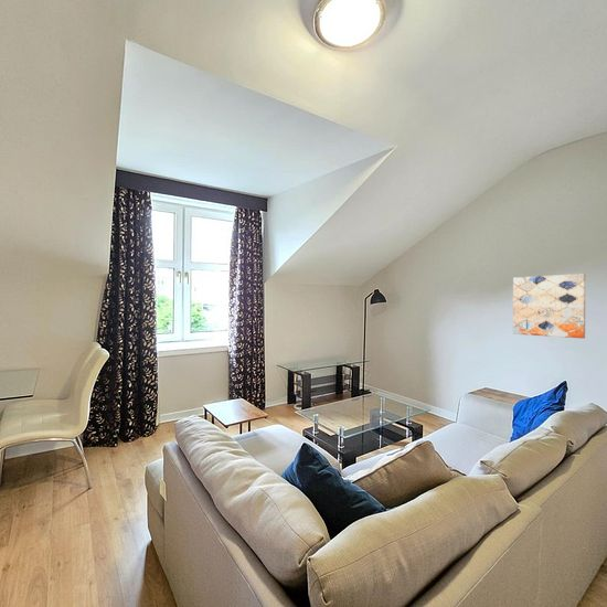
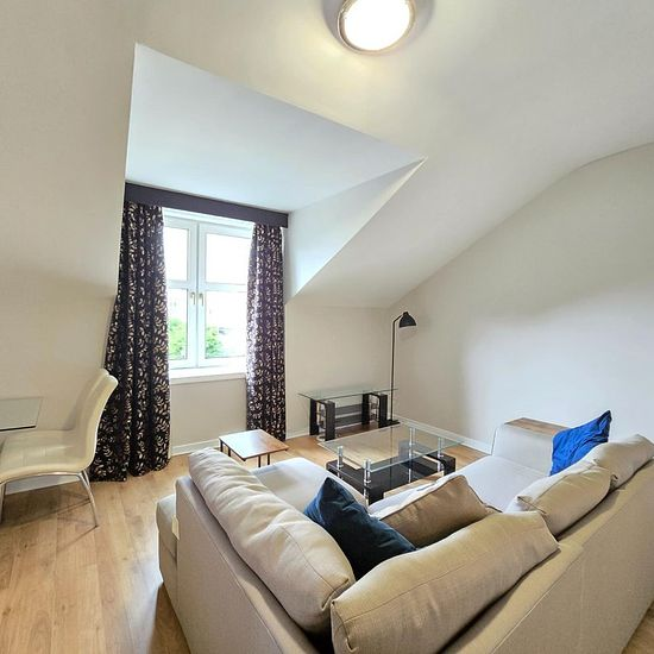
- wall art [512,273,586,340]
